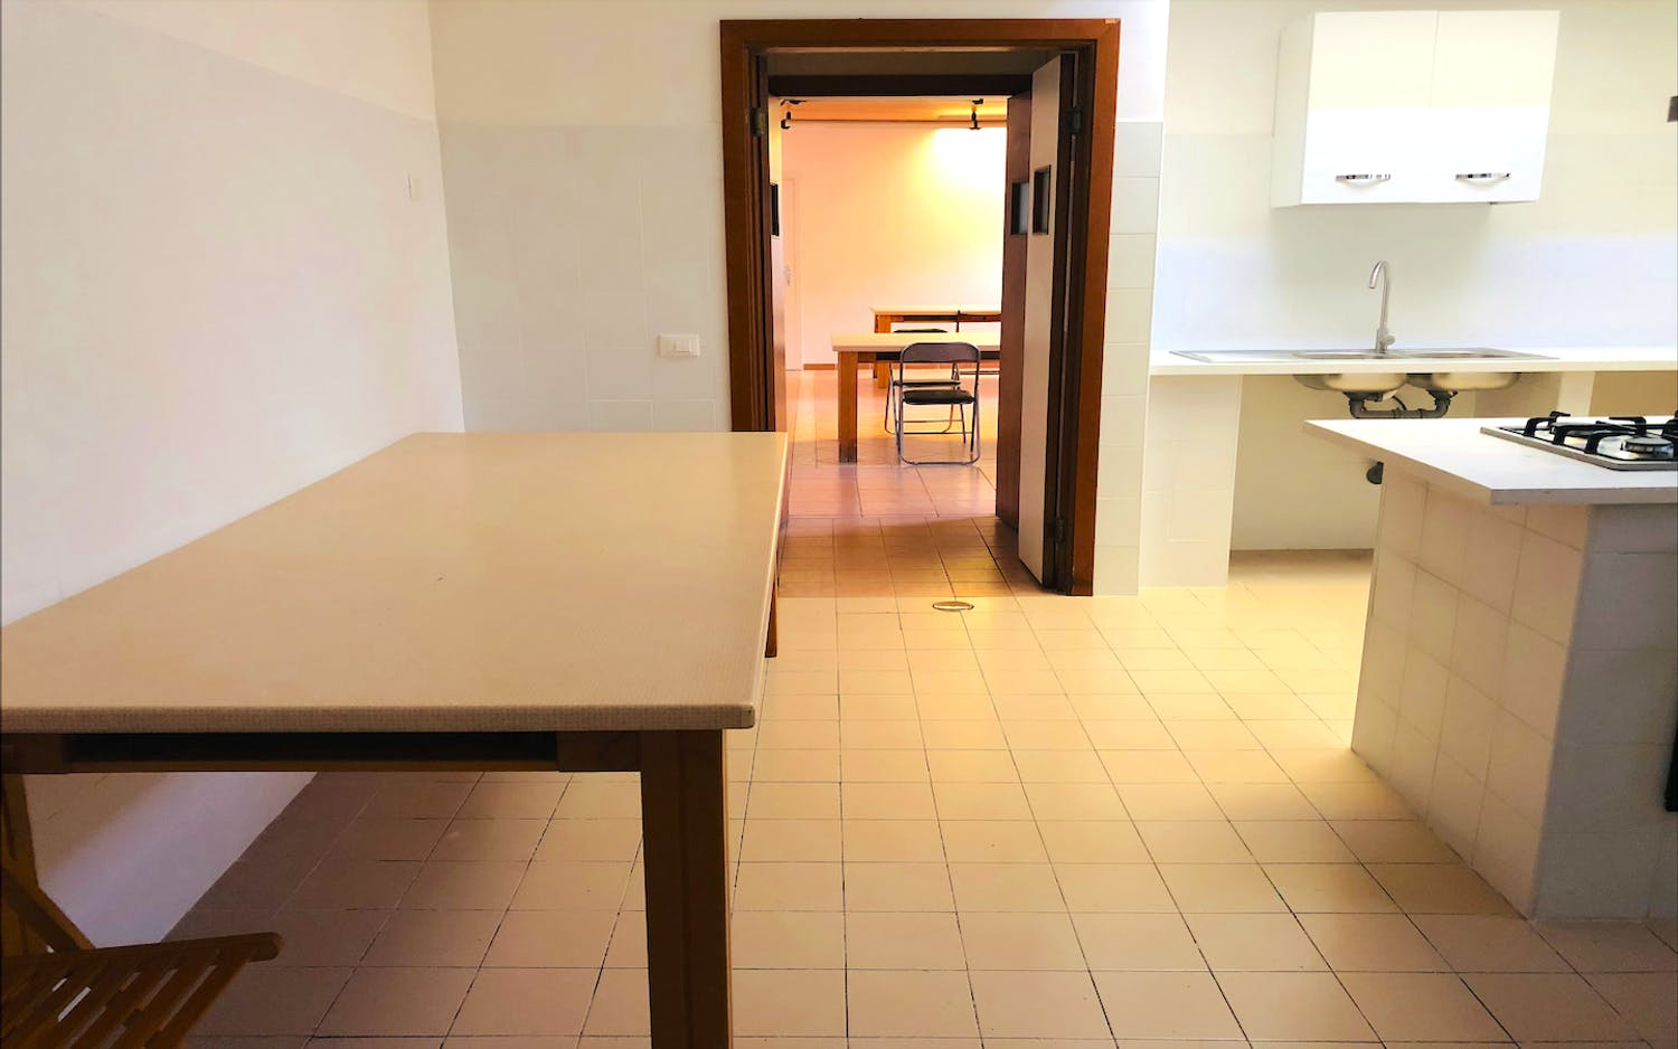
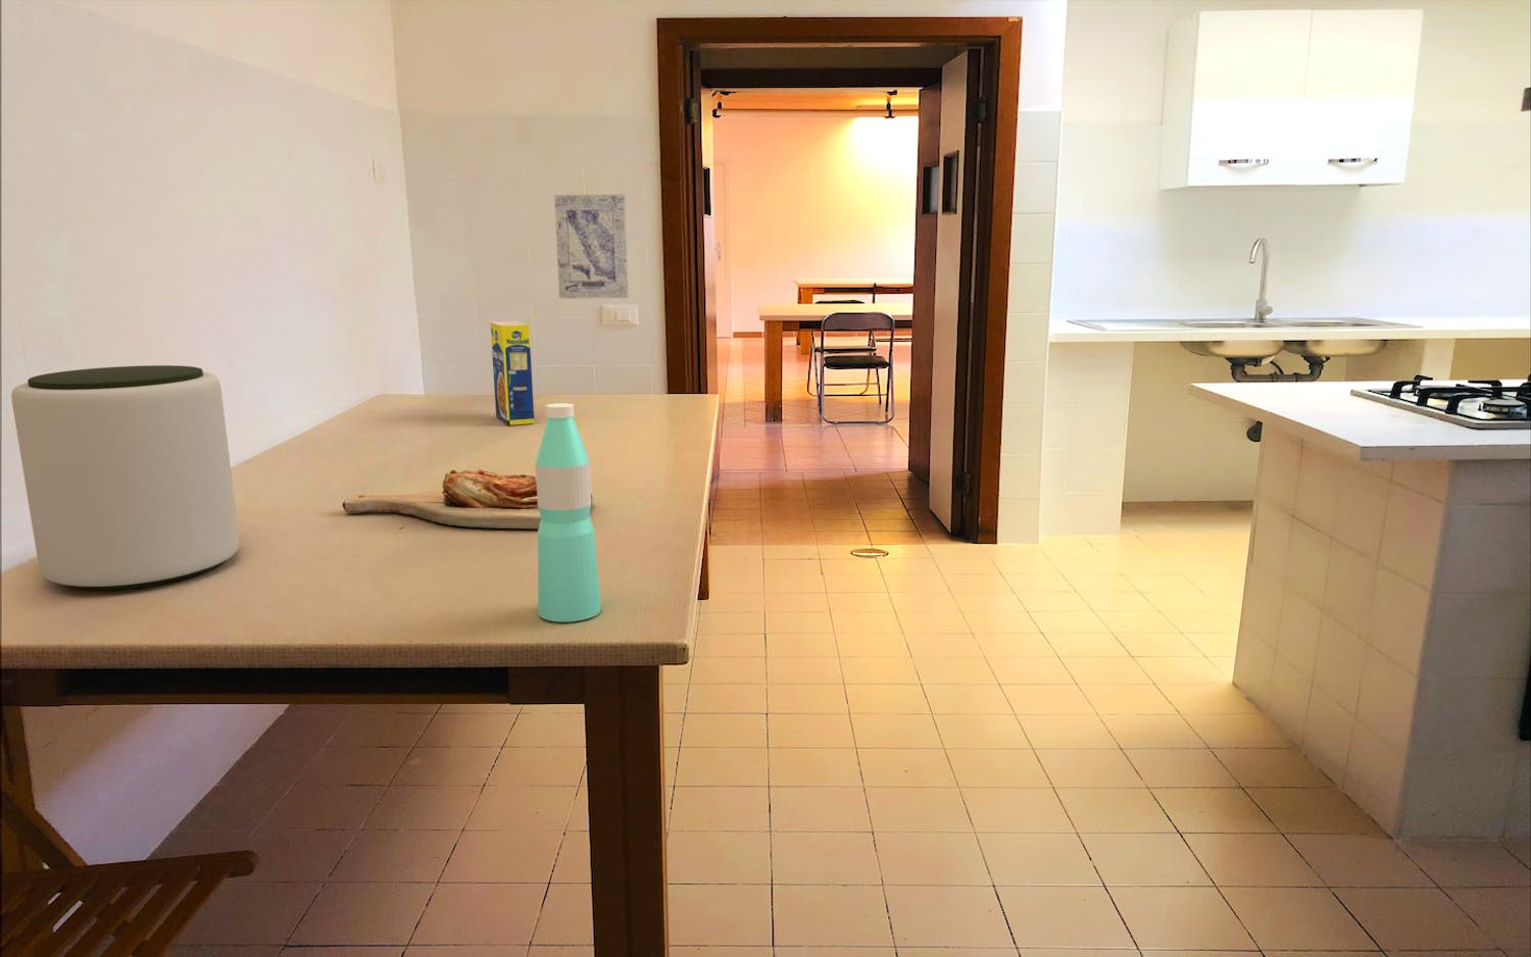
+ cutting board [342,469,595,529]
+ wall art [554,194,629,299]
+ legume [489,320,536,427]
+ water bottle [535,402,602,622]
+ plant pot [10,364,239,591]
